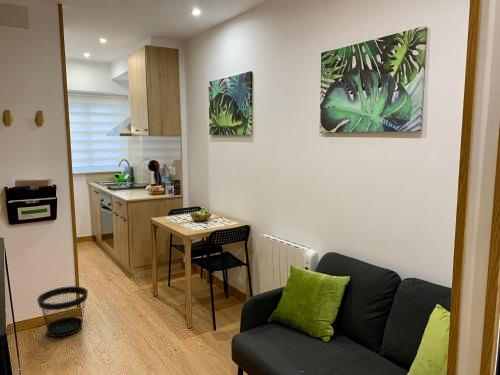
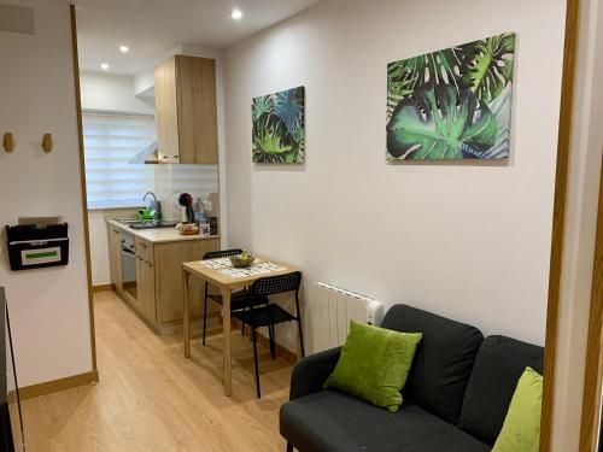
- wastebasket [36,285,89,338]
